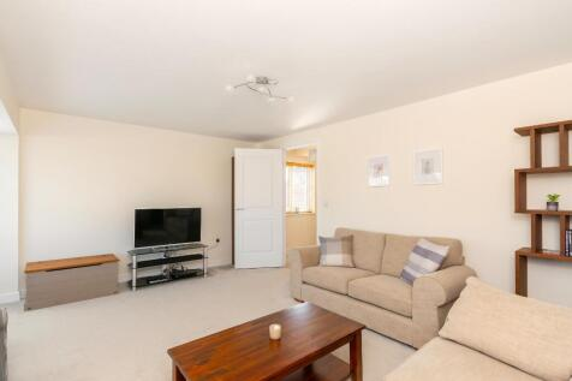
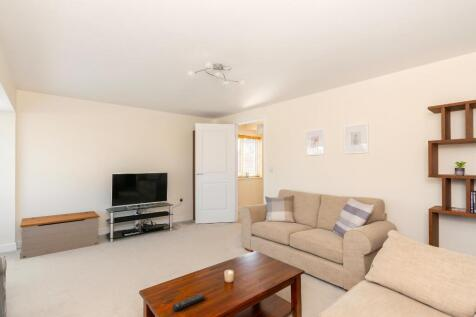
+ remote control [171,293,206,312]
